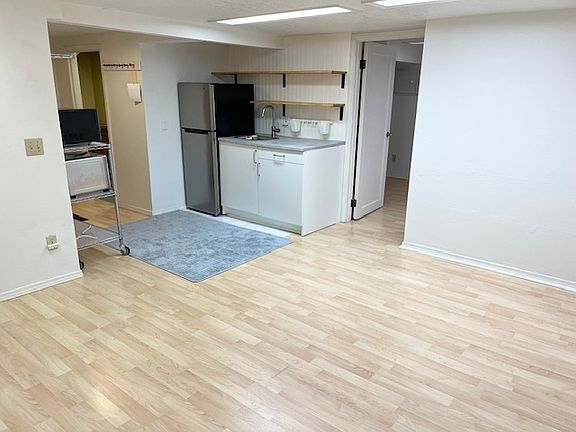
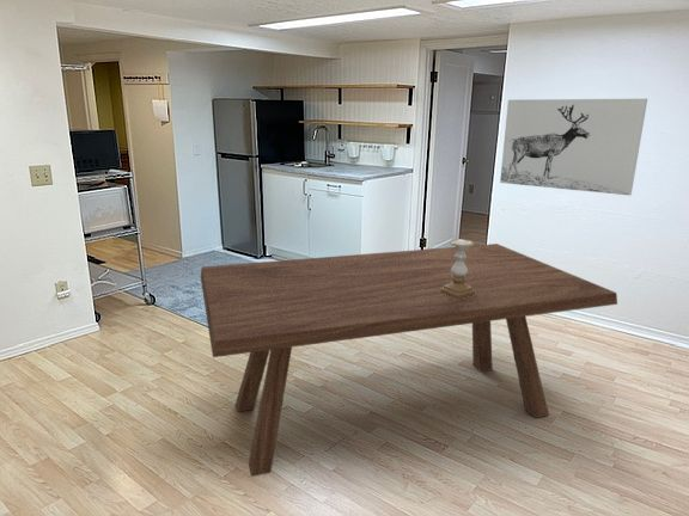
+ wall art [499,98,648,197]
+ candle holder [440,238,475,299]
+ dining table [200,242,618,478]
